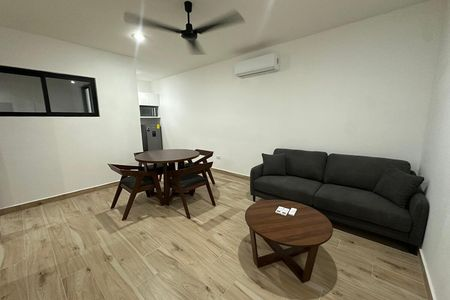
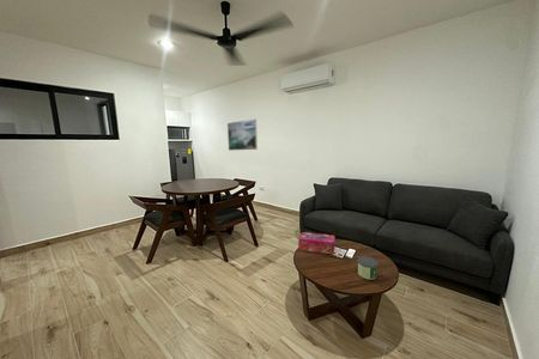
+ tissue box [297,231,335,255]
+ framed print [226,117,259,152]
+ candle [357,255,380,281]
